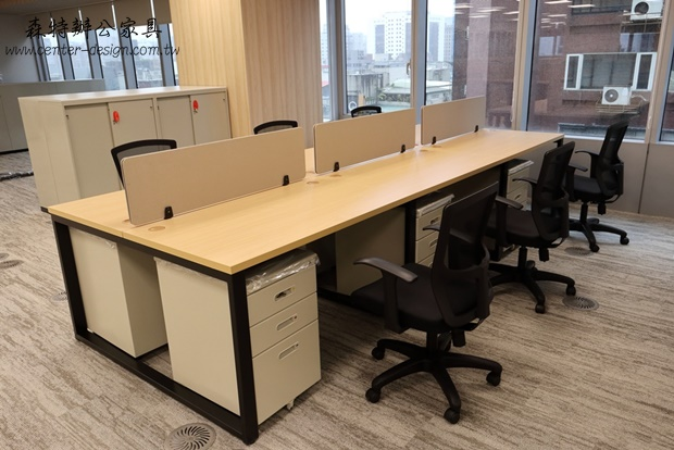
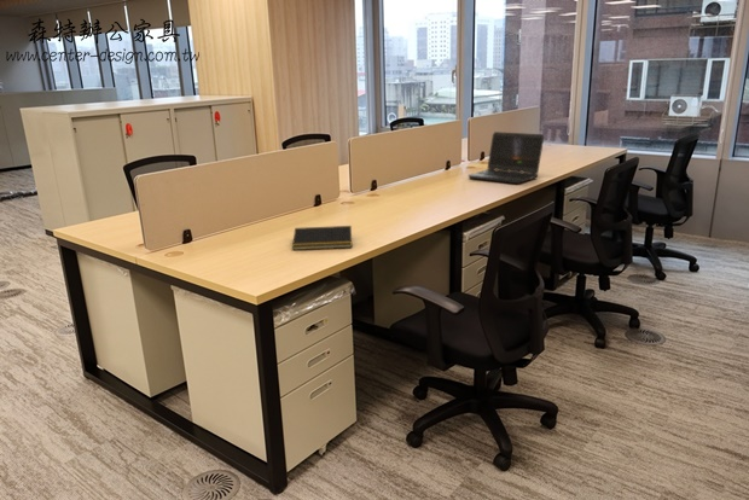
+ laptop computer [468,130,545,185]
+ notepad [291,225,353,251]
